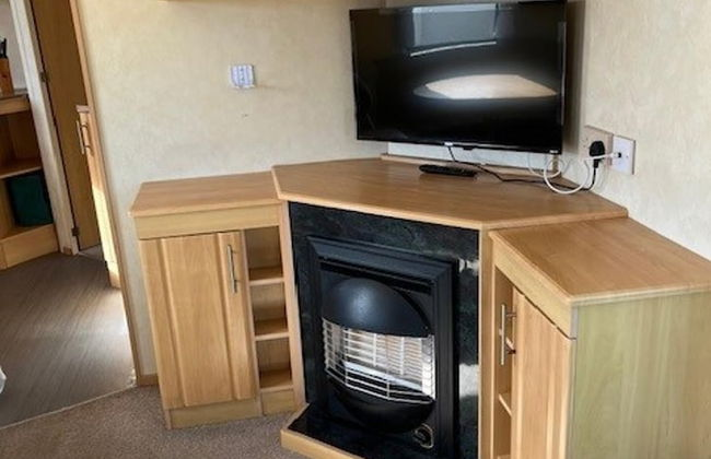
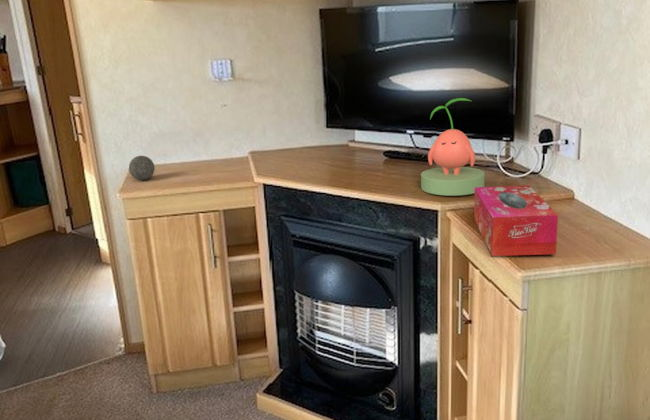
+ decorative ball [128,155,156,181]
+ plant [420,97,486,197]
+ tissue box [473,184,559,257]
